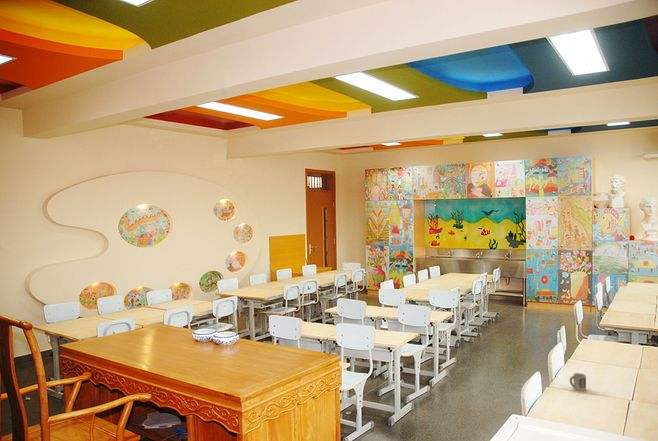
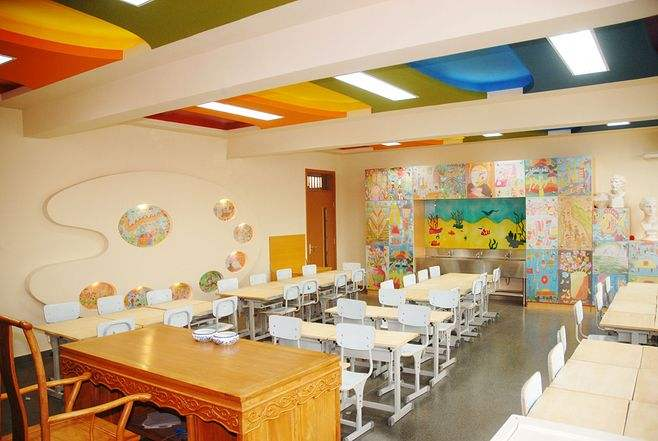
- cup [569,372,587,391]
